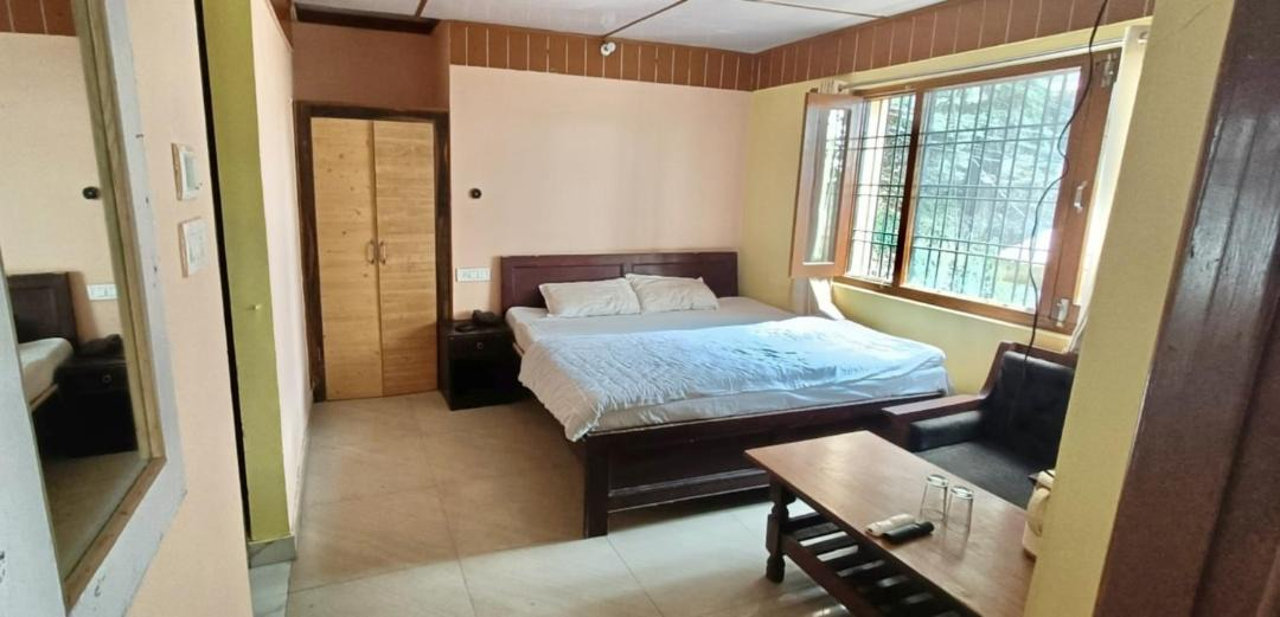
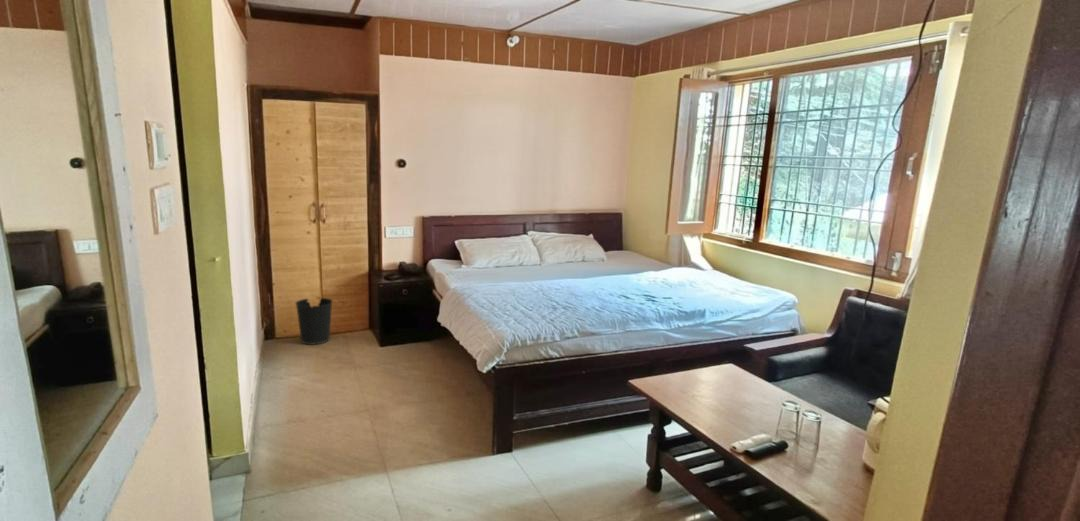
+ wastebasket [294,297,334,346]
